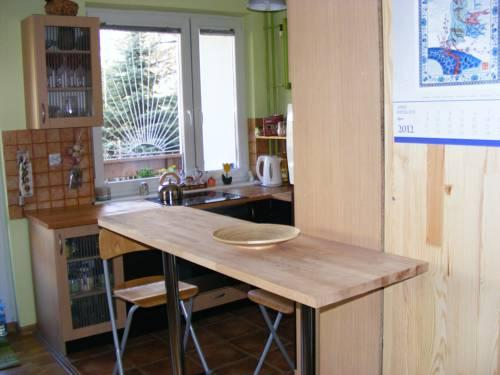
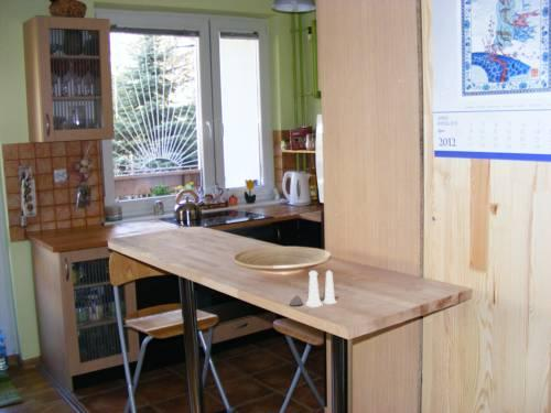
+ salt and pepper shaker set [289,269,338,308]
